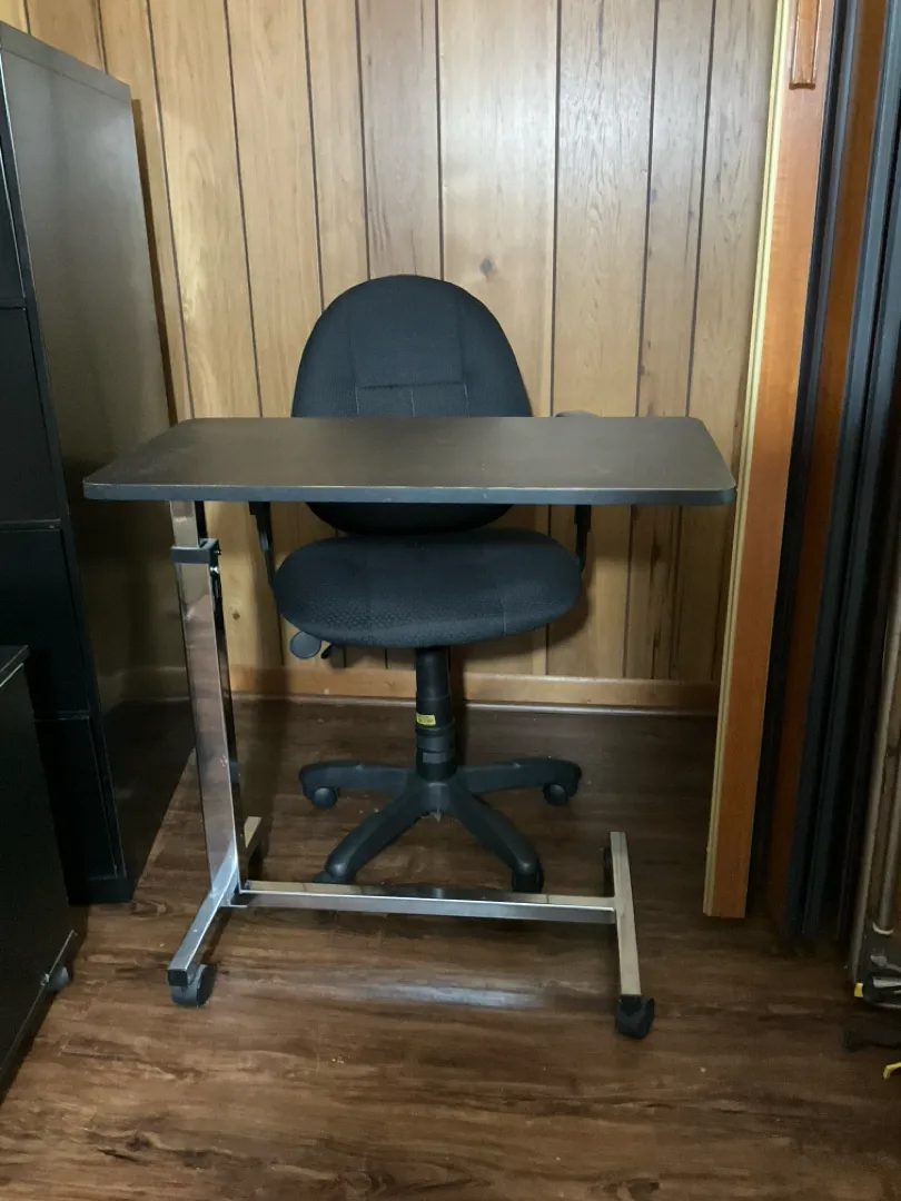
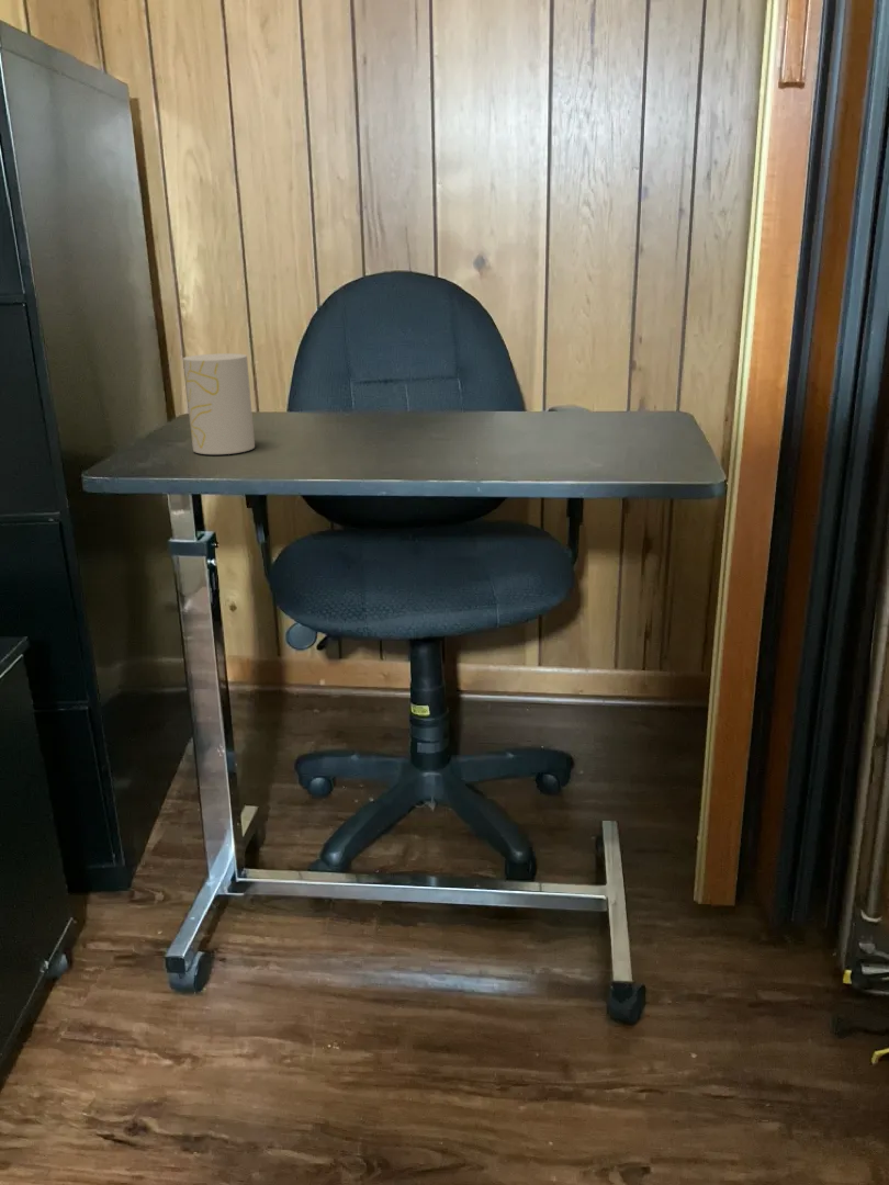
+ cup [182,352,256,455]
